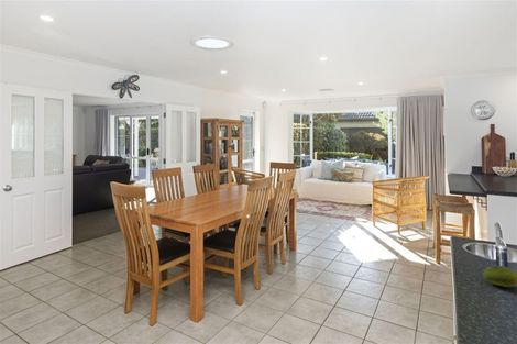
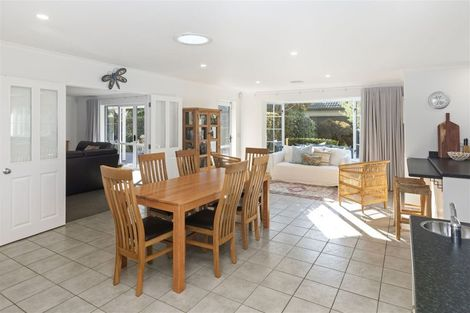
- fruit [482,265,517,288]
